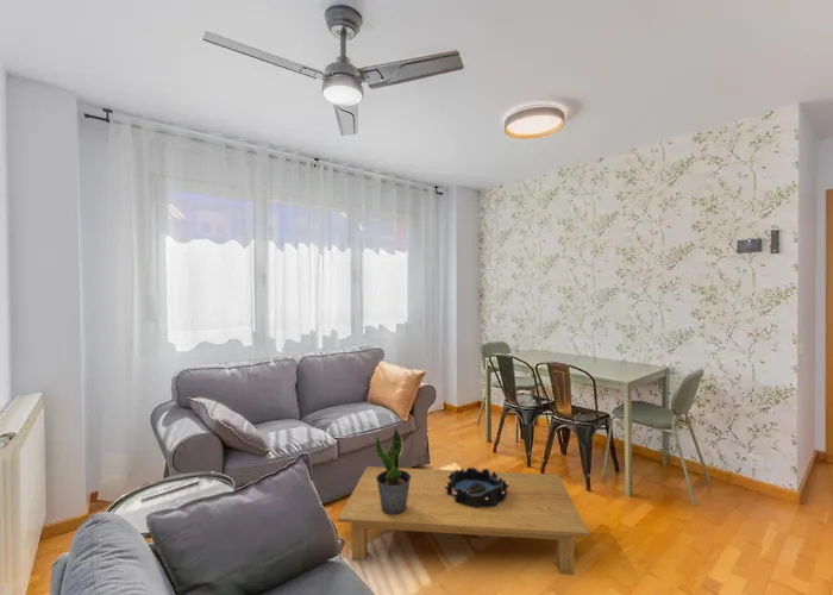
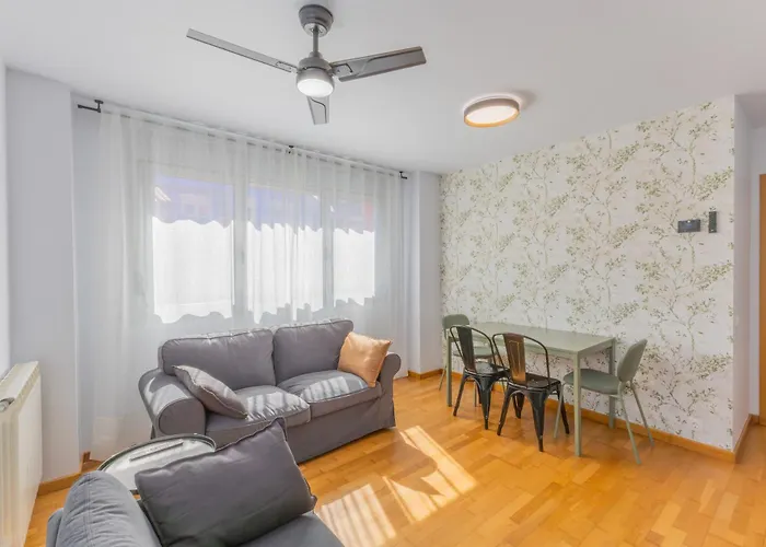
- decorative bowl [445,466,508,508]
- potted plant [375,427,411,515]
- coffee table [337,465,589,576]
